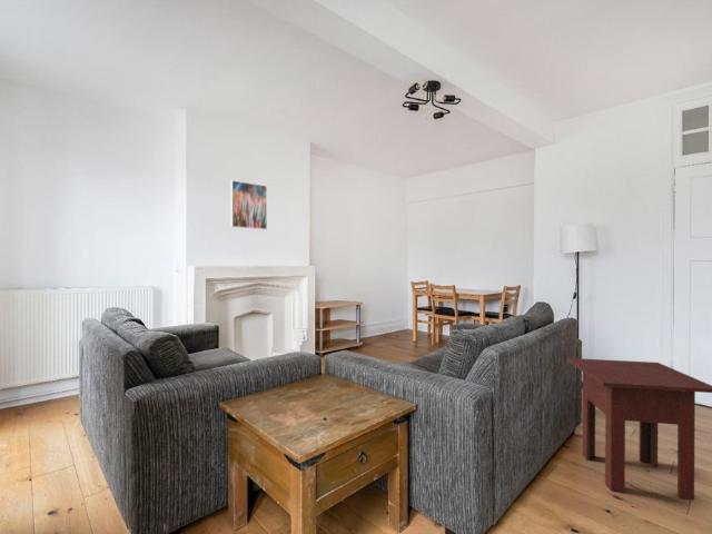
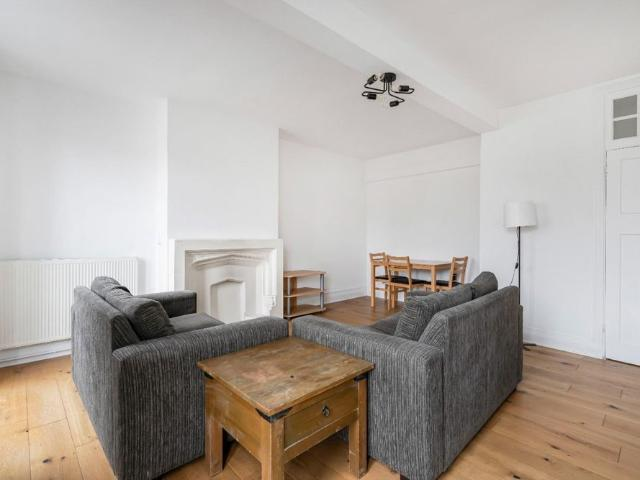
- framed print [229,179,268,230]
- side table [566,357,712,501]
